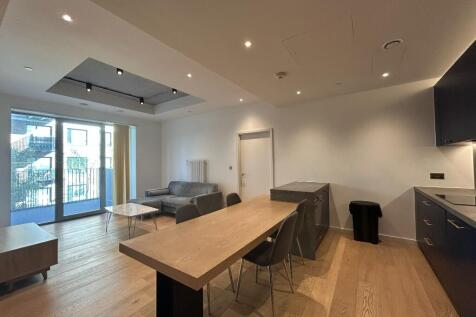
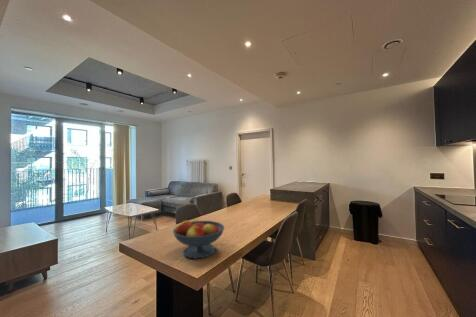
+ fruit bowl [172,219,225,260]
